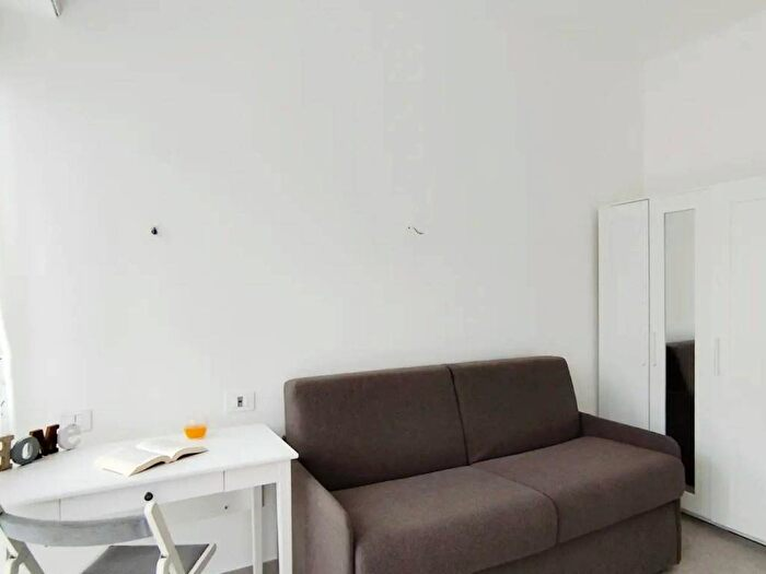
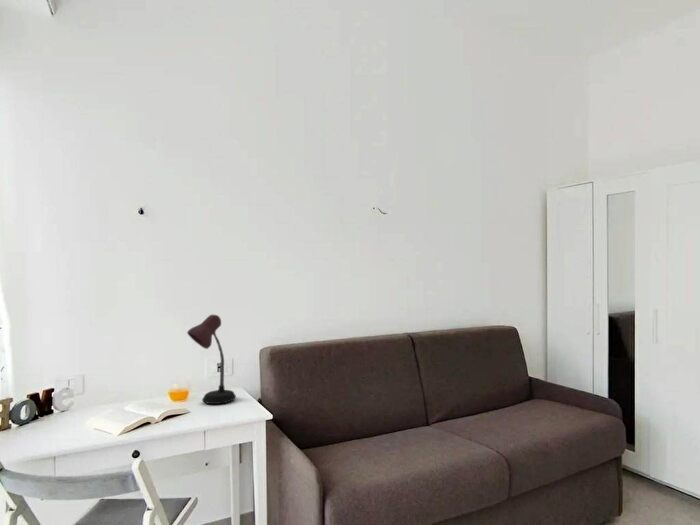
+ desk lamp [186,314,237,405]
